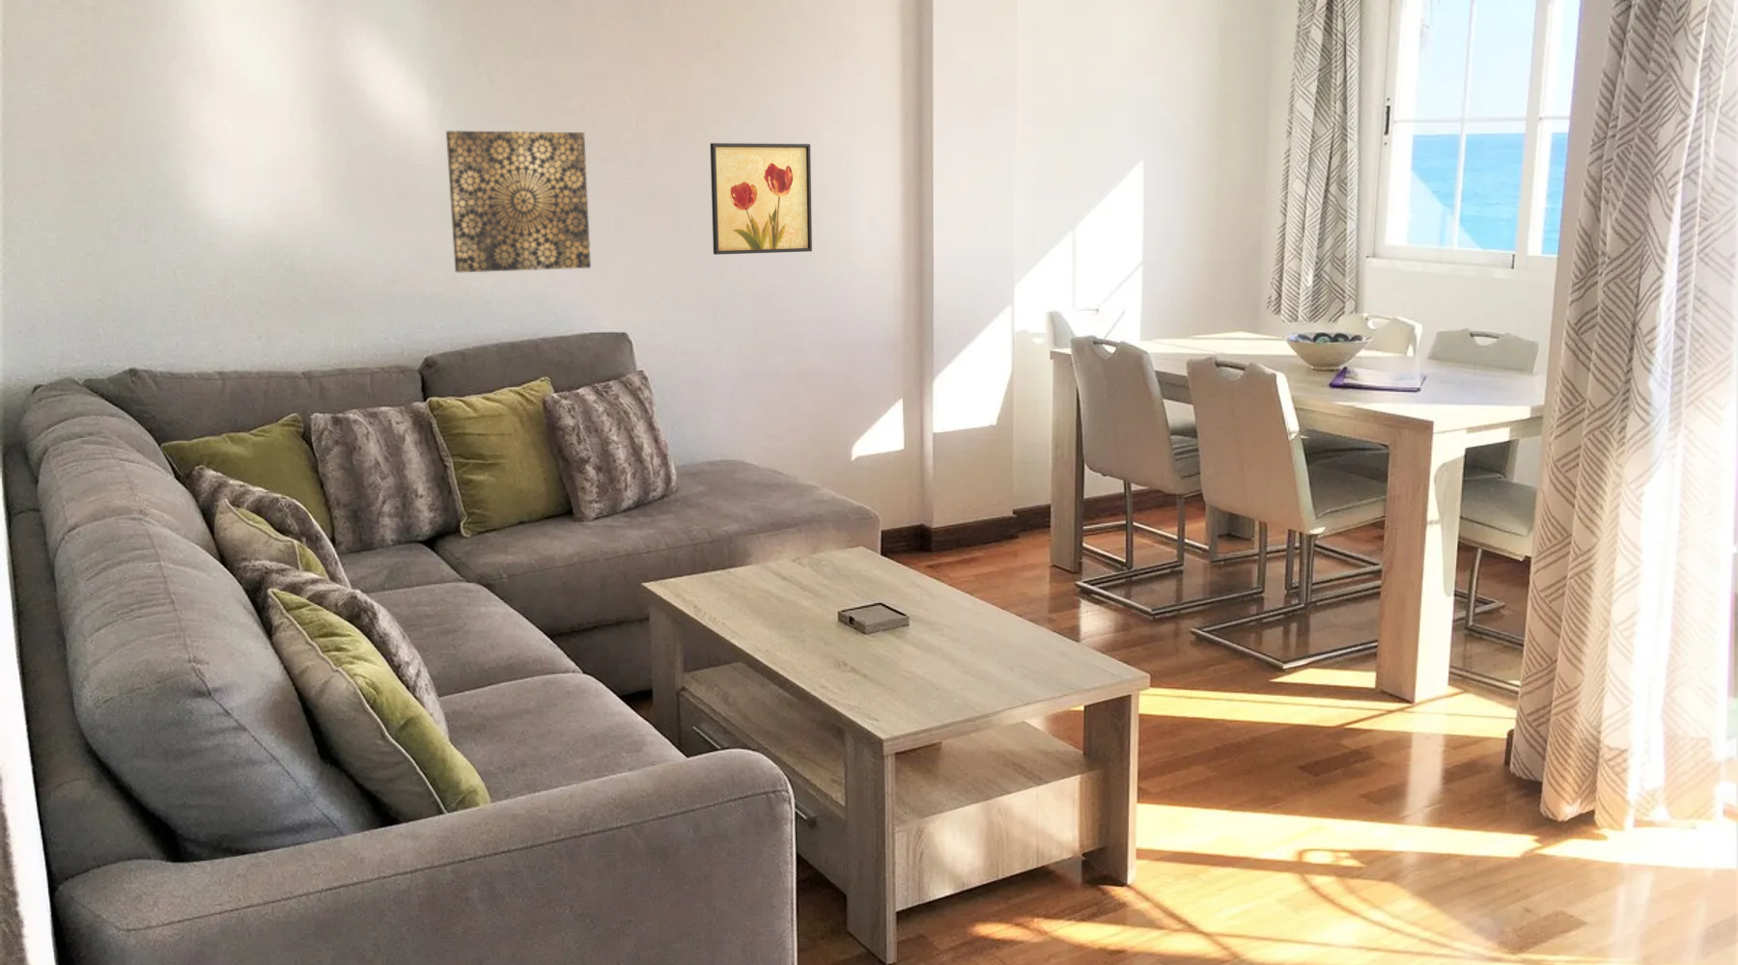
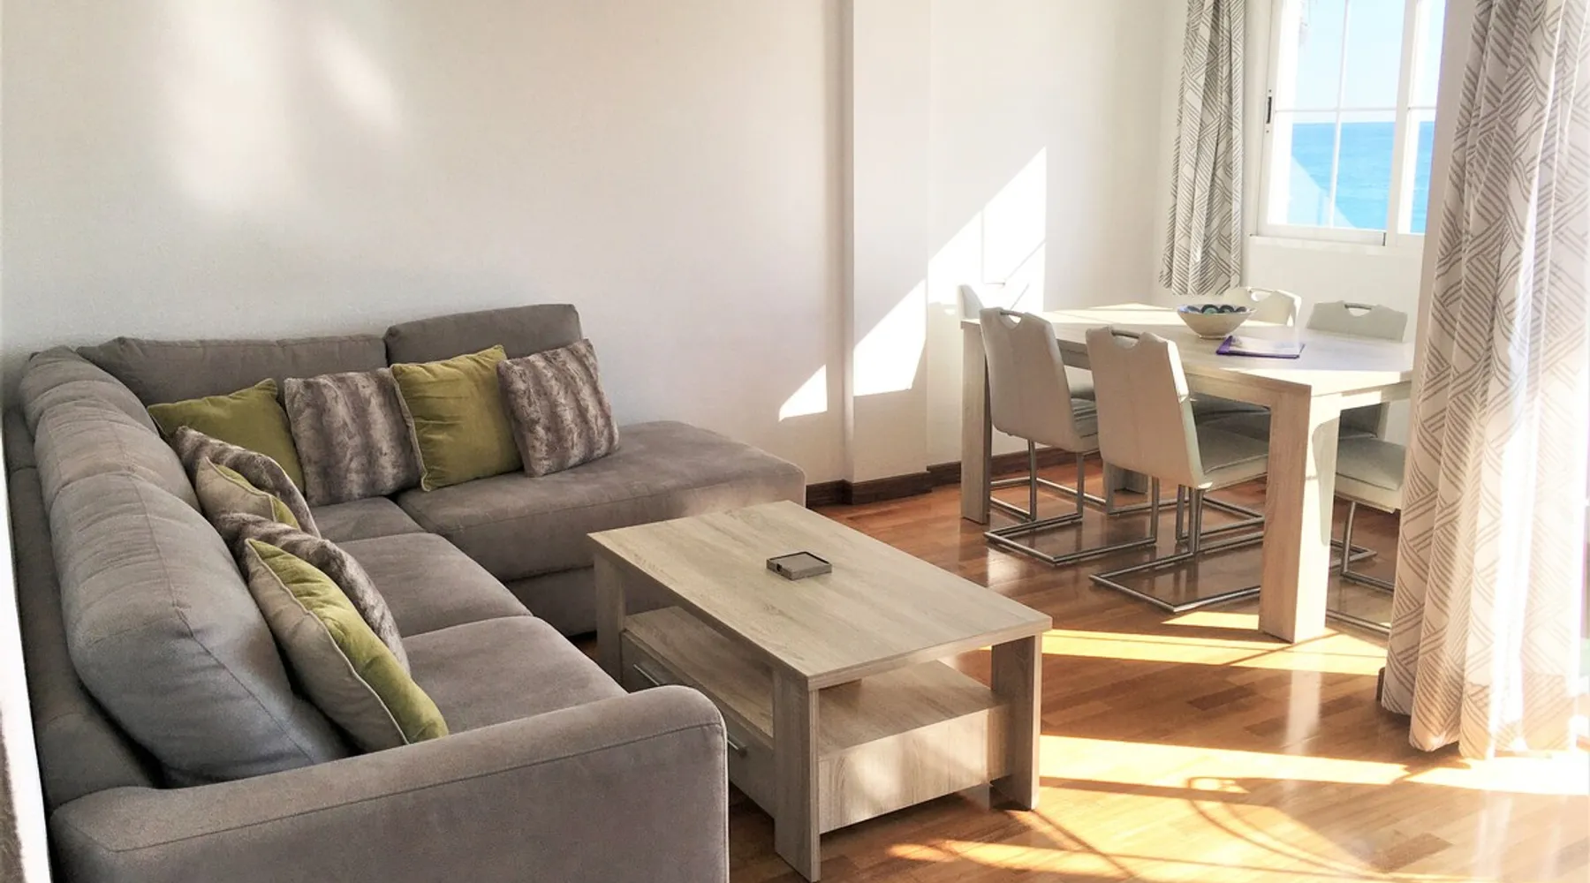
- wall art [710,141,813,256]
- wall art [445,131,592,273]
